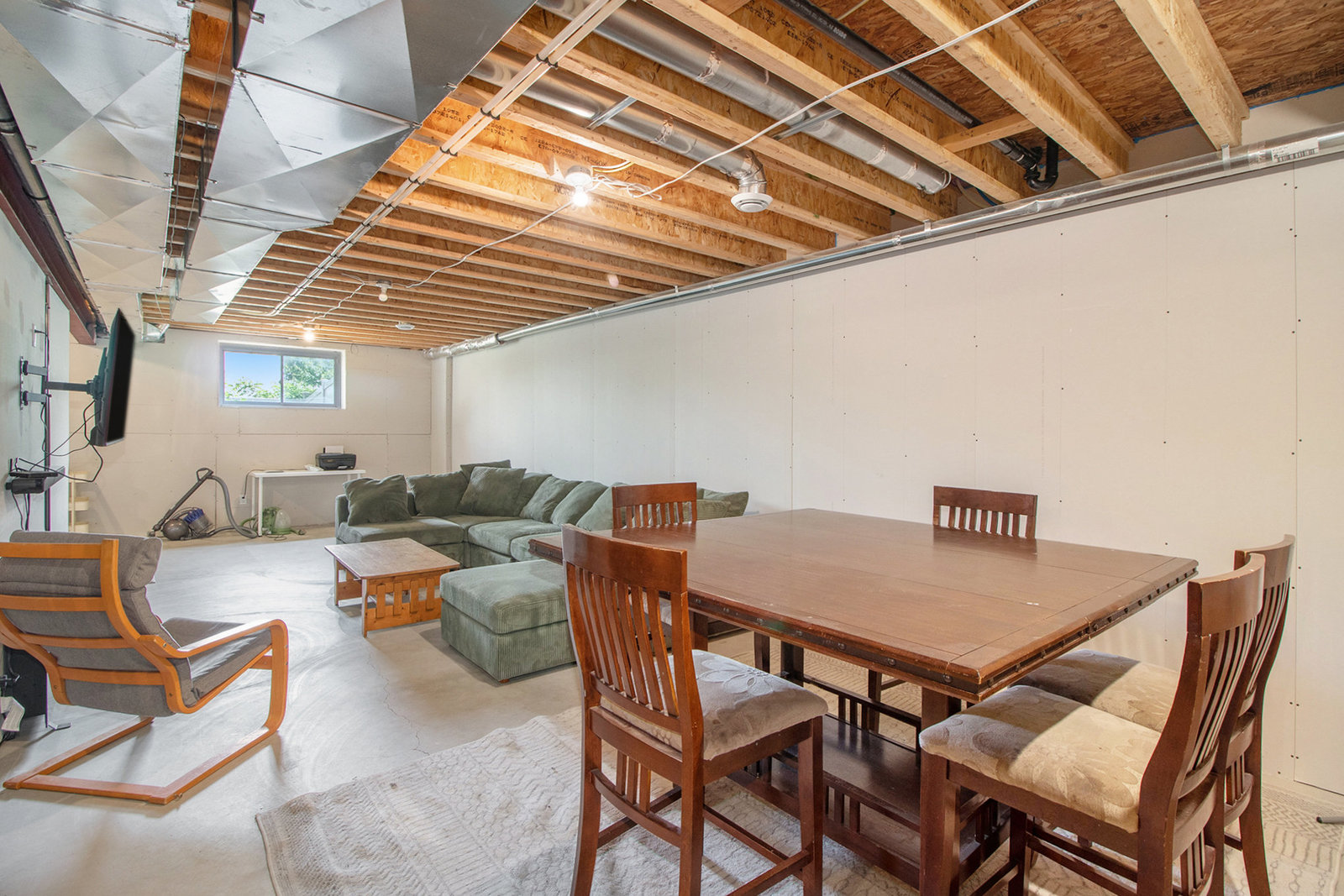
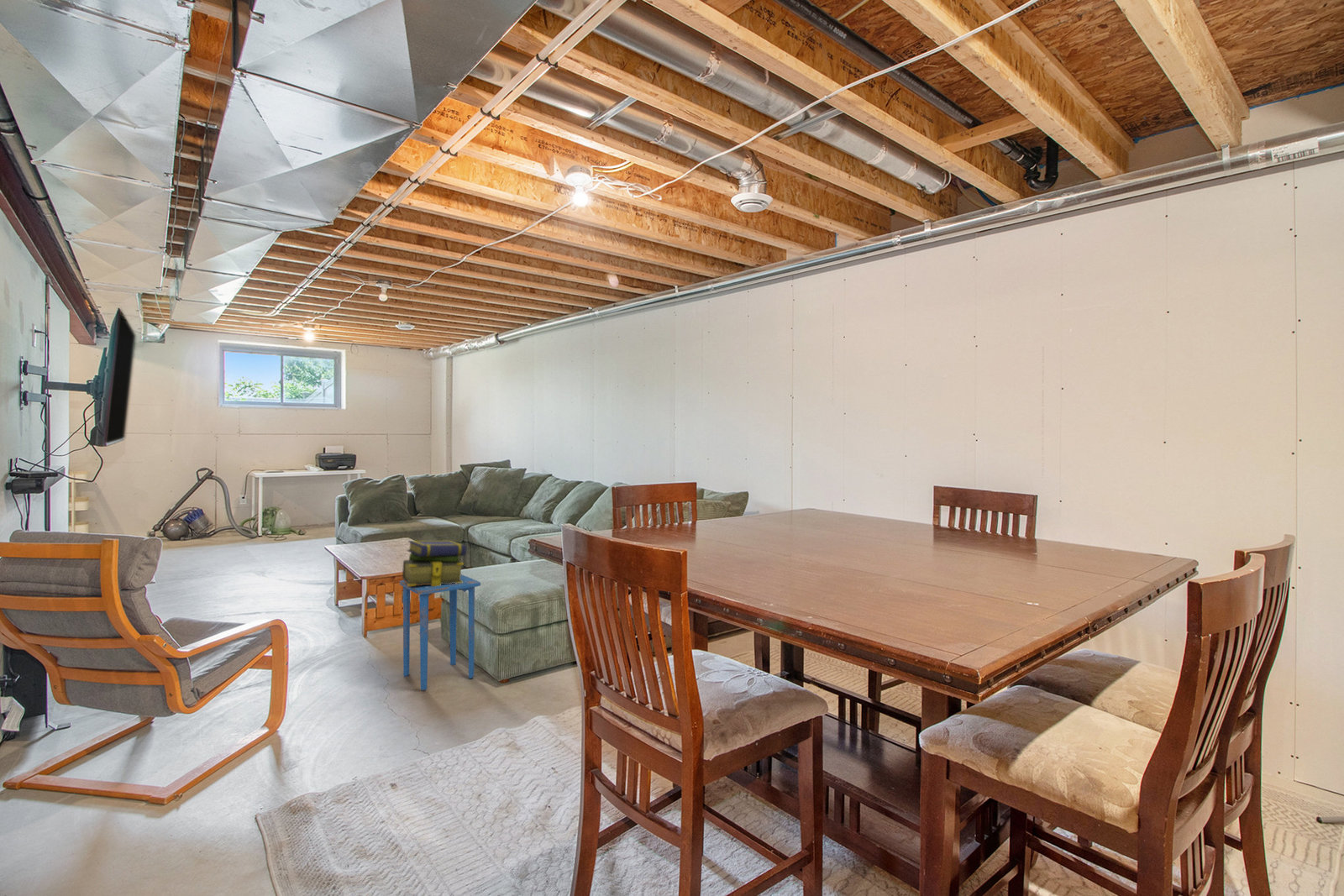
+ stack of books [402,540,467,586]
+ side table [399,574,481,691]
